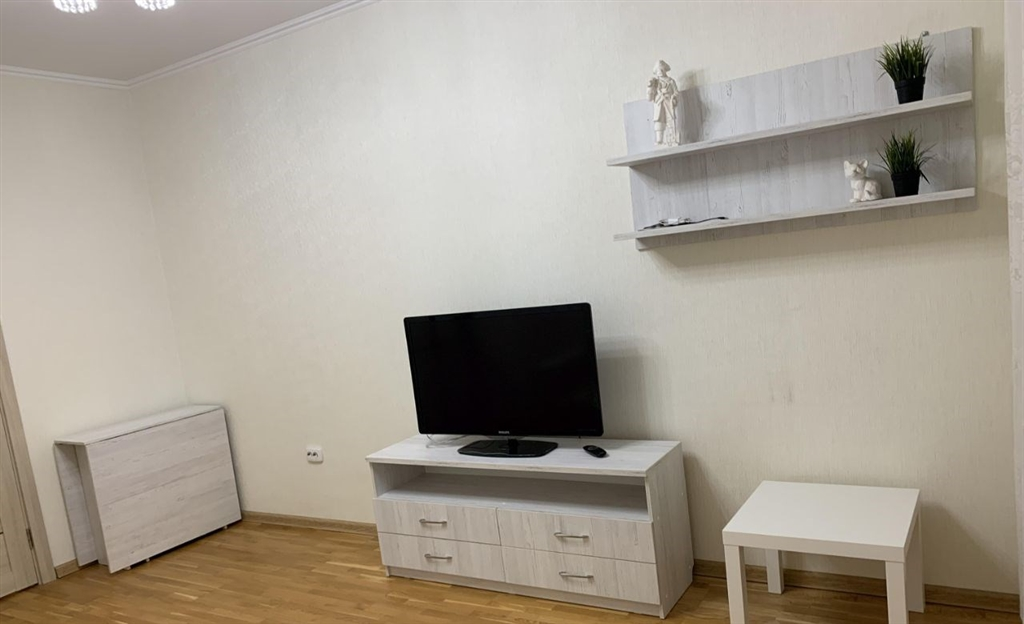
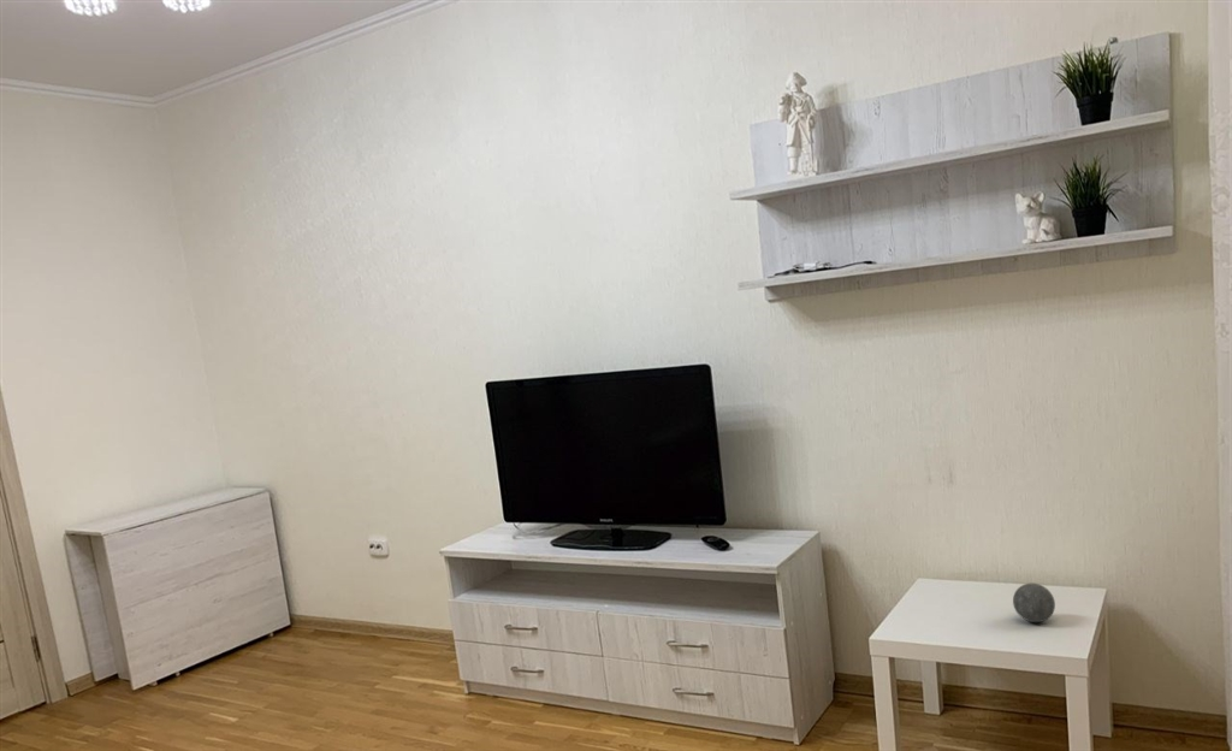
+ decorative ball [1012,583,1056,623]
